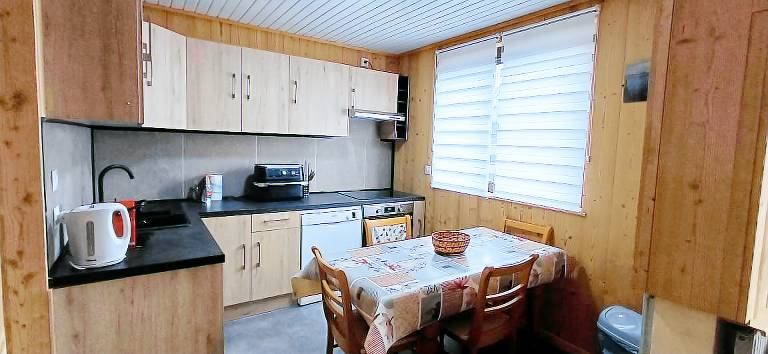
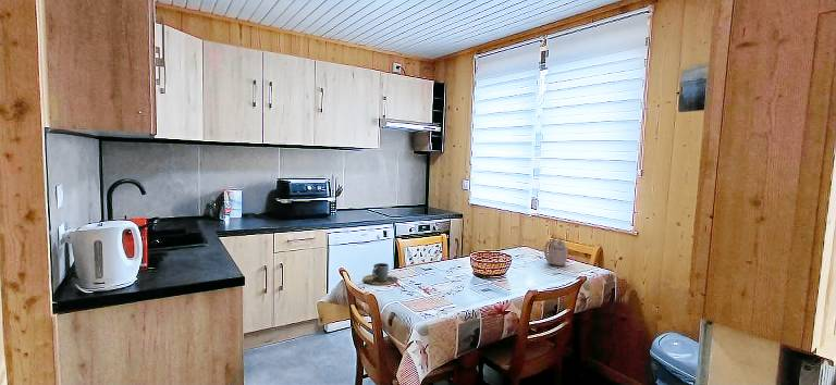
+ teapot [543,237,569,266]
+ cup [361,262,399,286]
